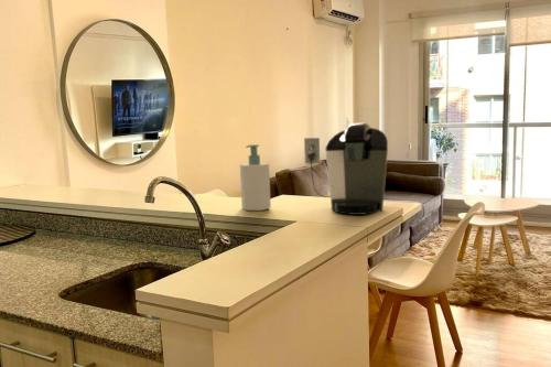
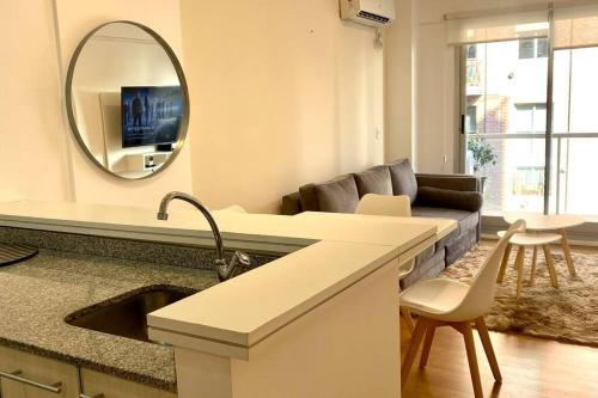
- soap bottle [239,143,272,212]
- coffee maker [303,122,389,216]
